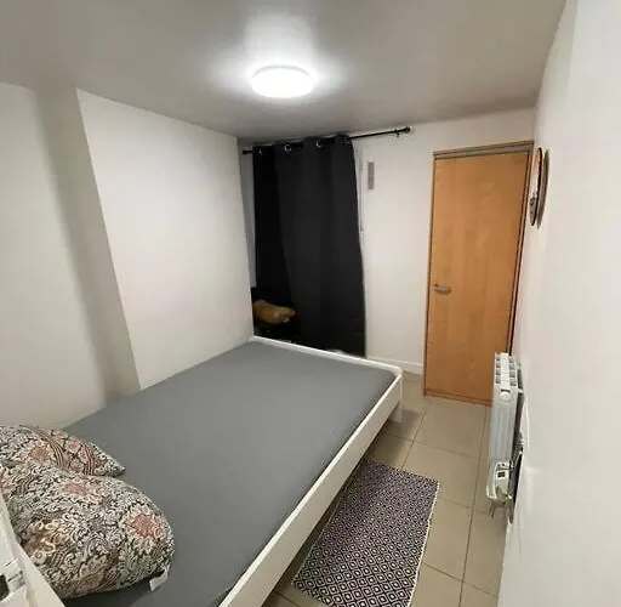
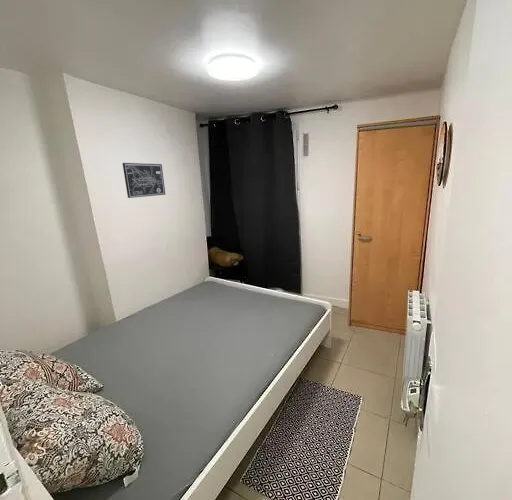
+ wall art [122,162,166,199]
